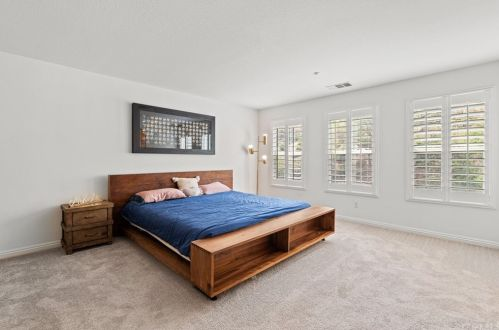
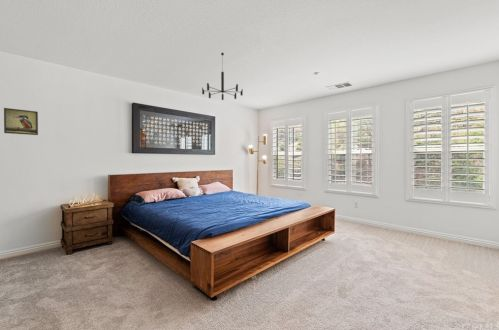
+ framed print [3,107,39,136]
+ chandelier [201,52,244,101]
